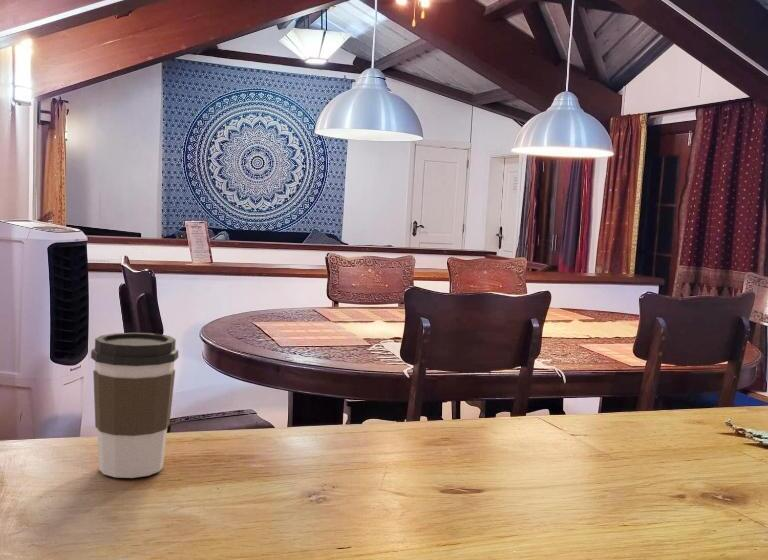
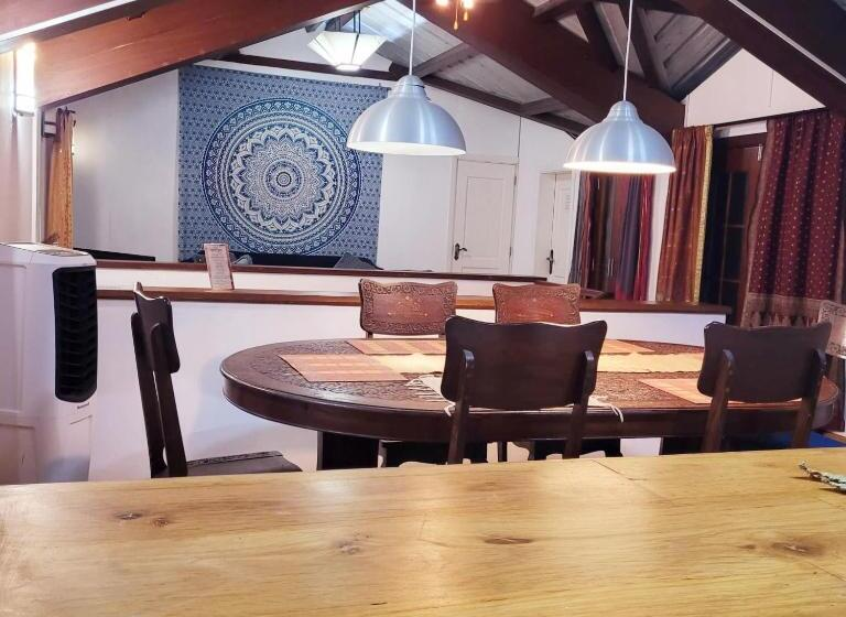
- coffee cup [90,332,179,479]
